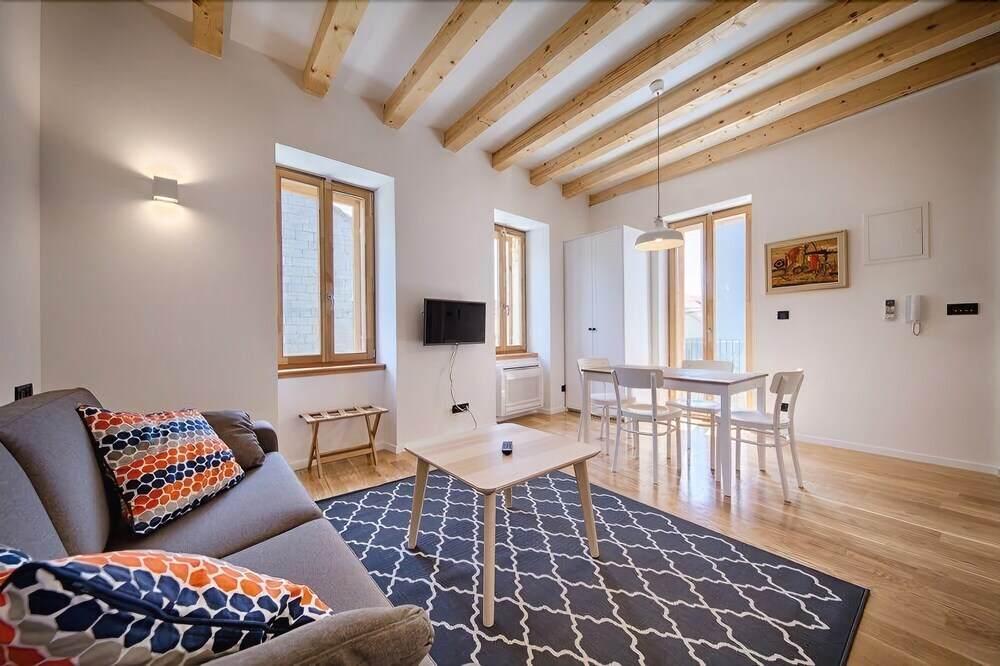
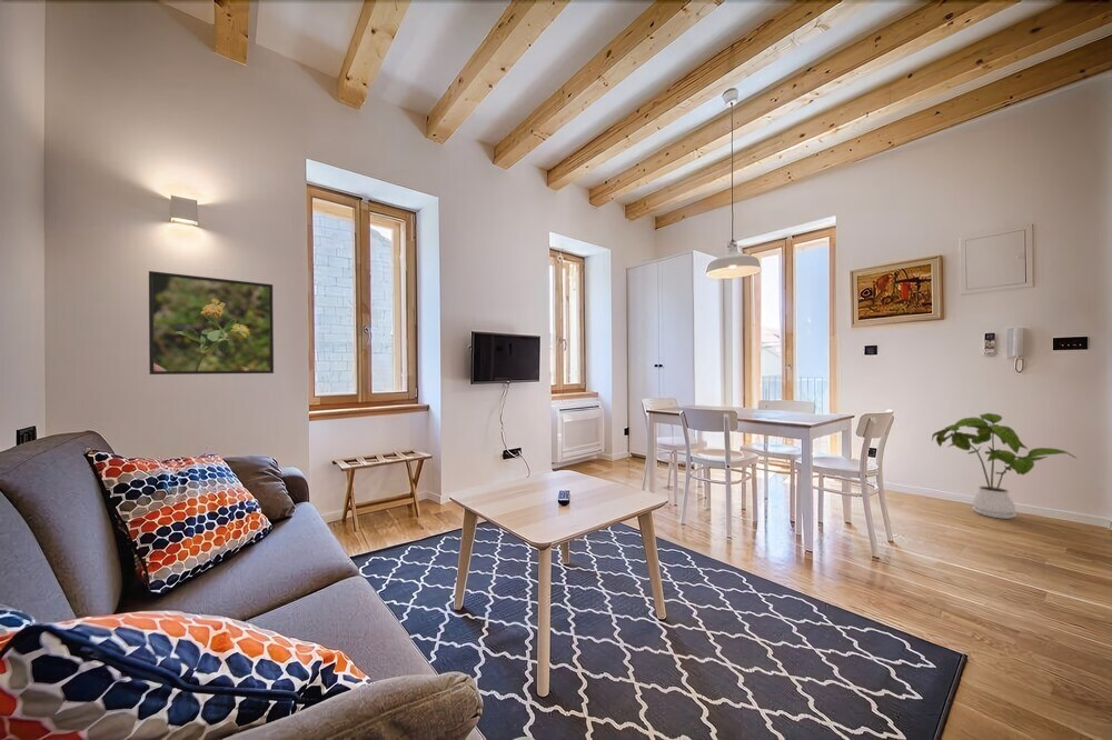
+ house plant [931,412,1076,520]
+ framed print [148,270,275,376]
